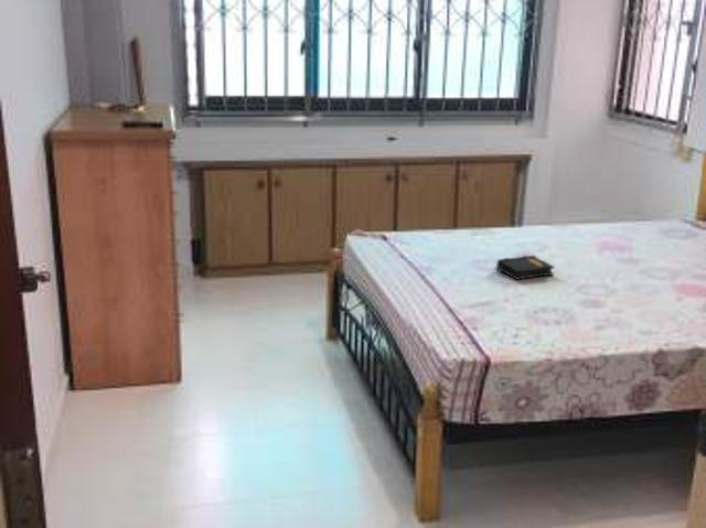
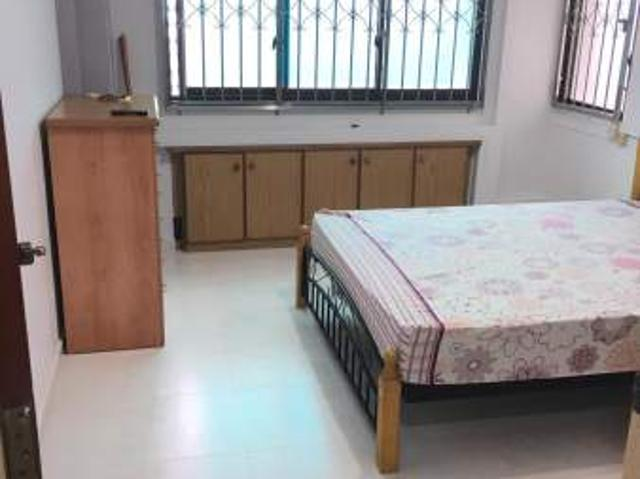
- book [493,255,556,281]
